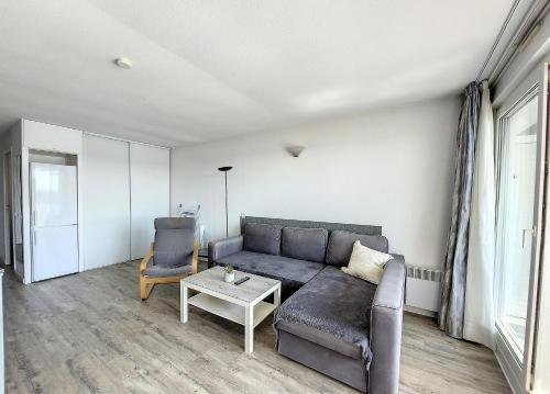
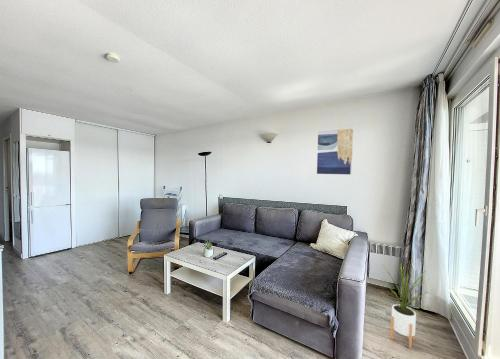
+ wall art [316,128,354,175]
+ house plant [379,257,431,349]
